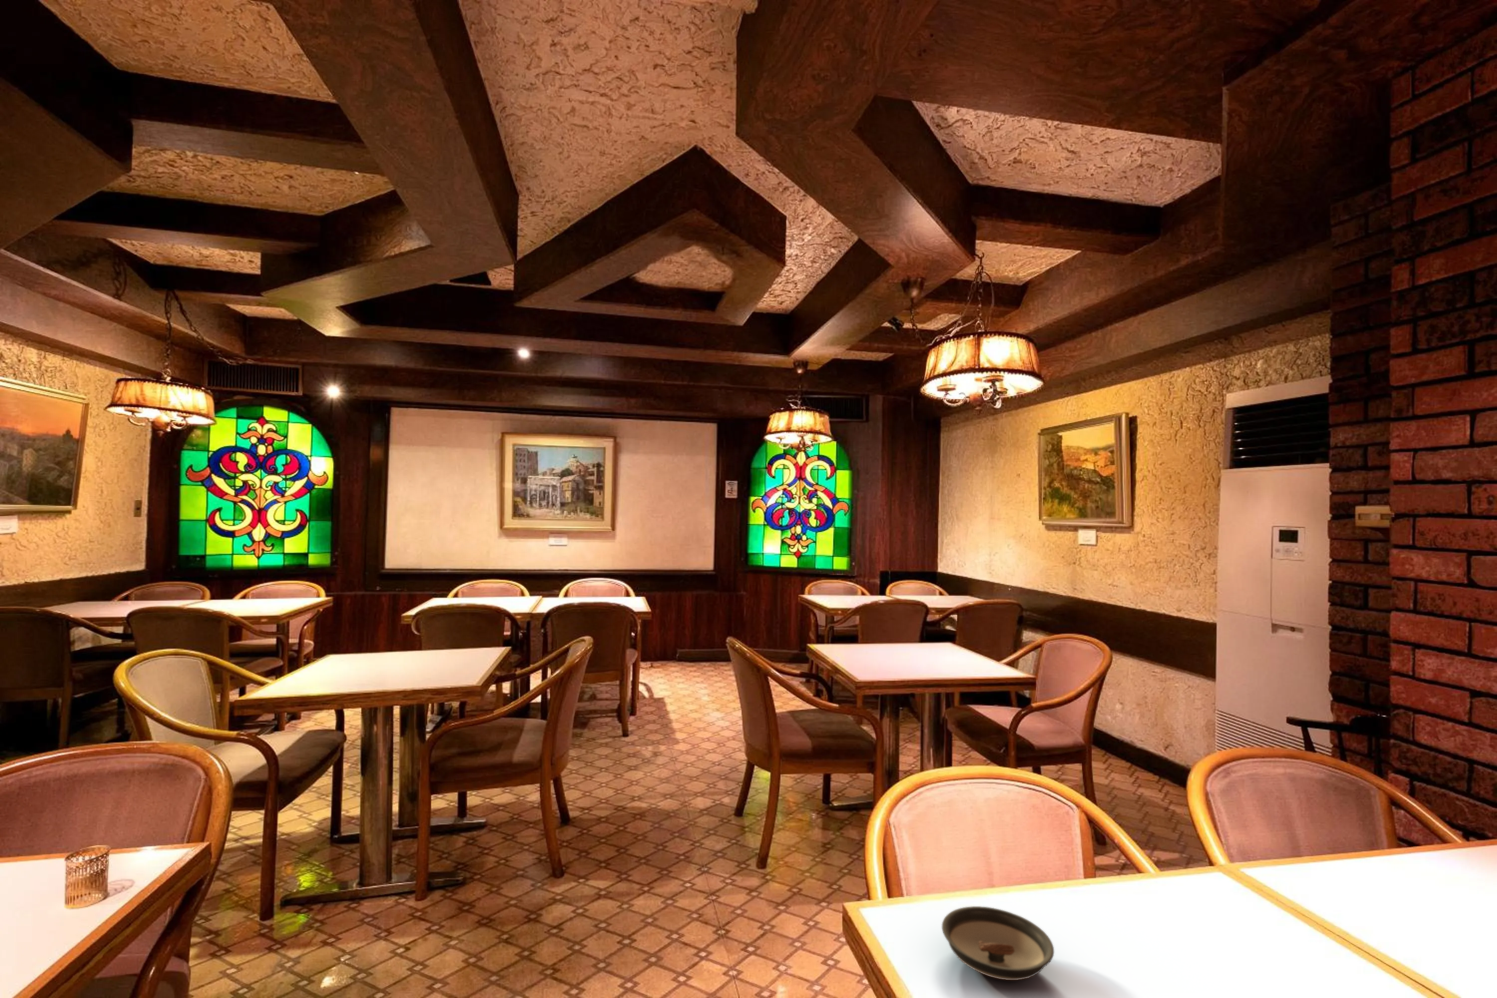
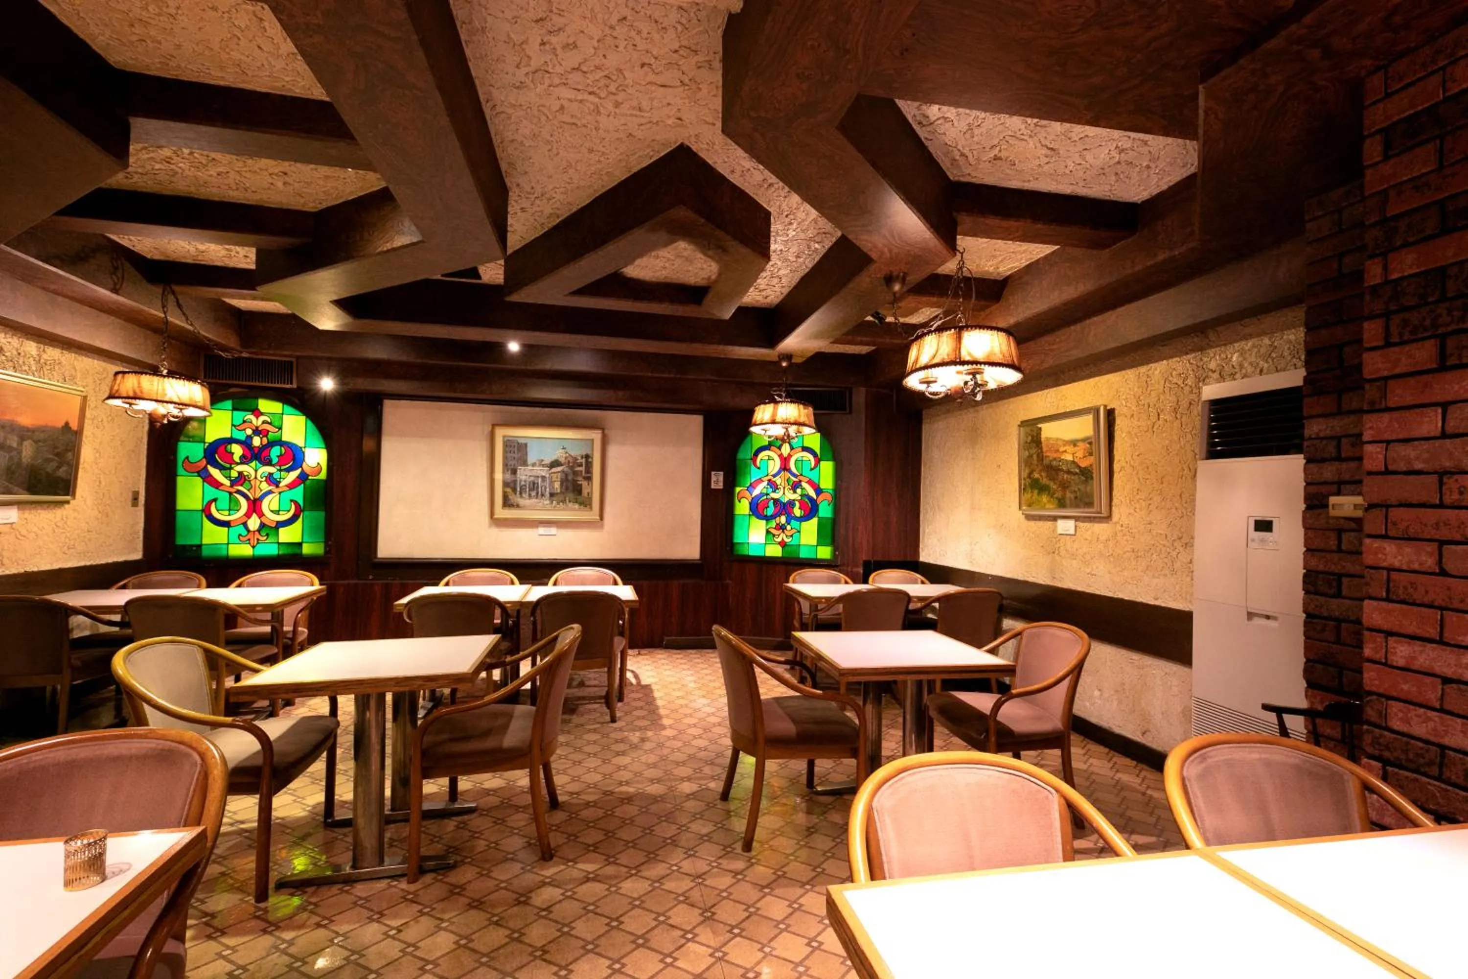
- saucer [941,906,1055,980]
